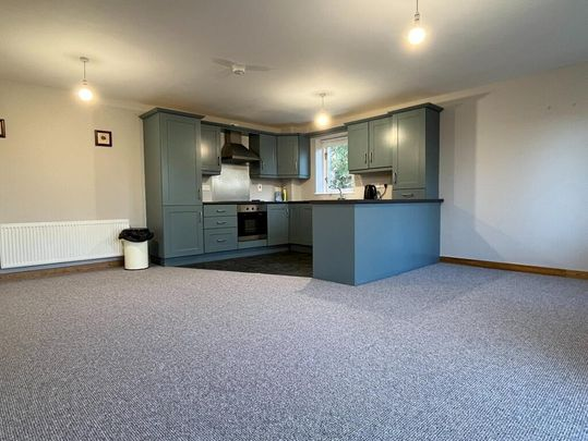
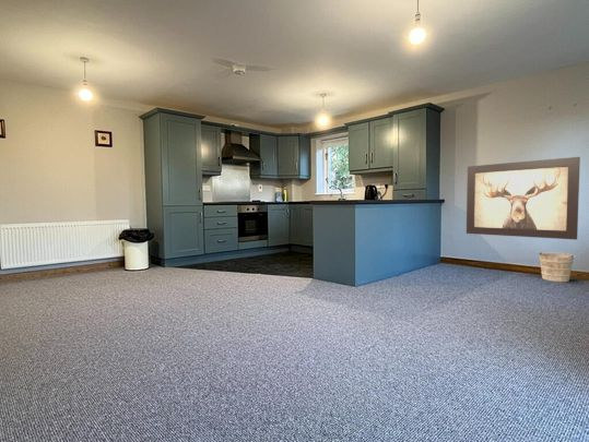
+ bucket [538,251,576,283]
+ wall art [466,156,581,240]
